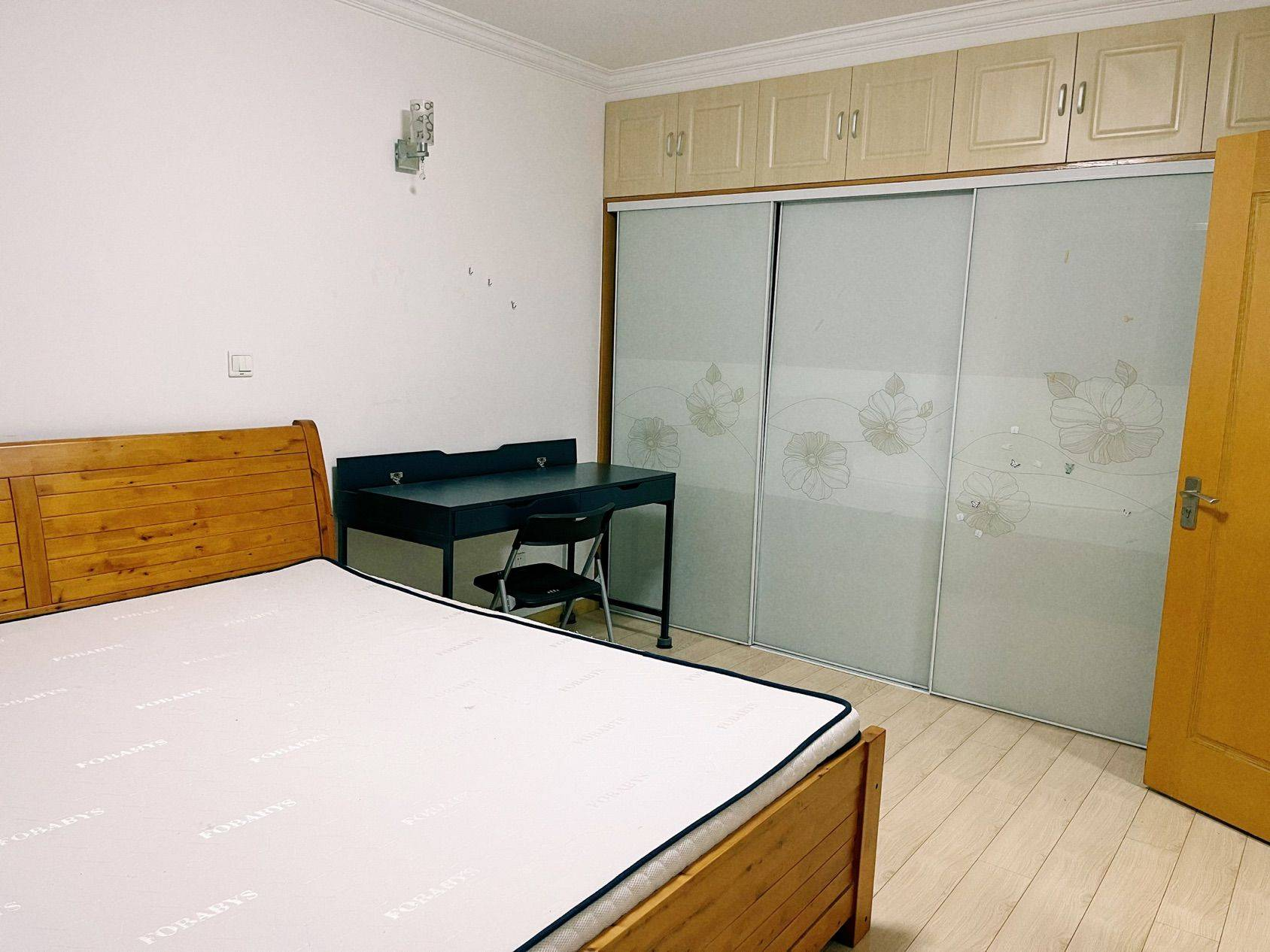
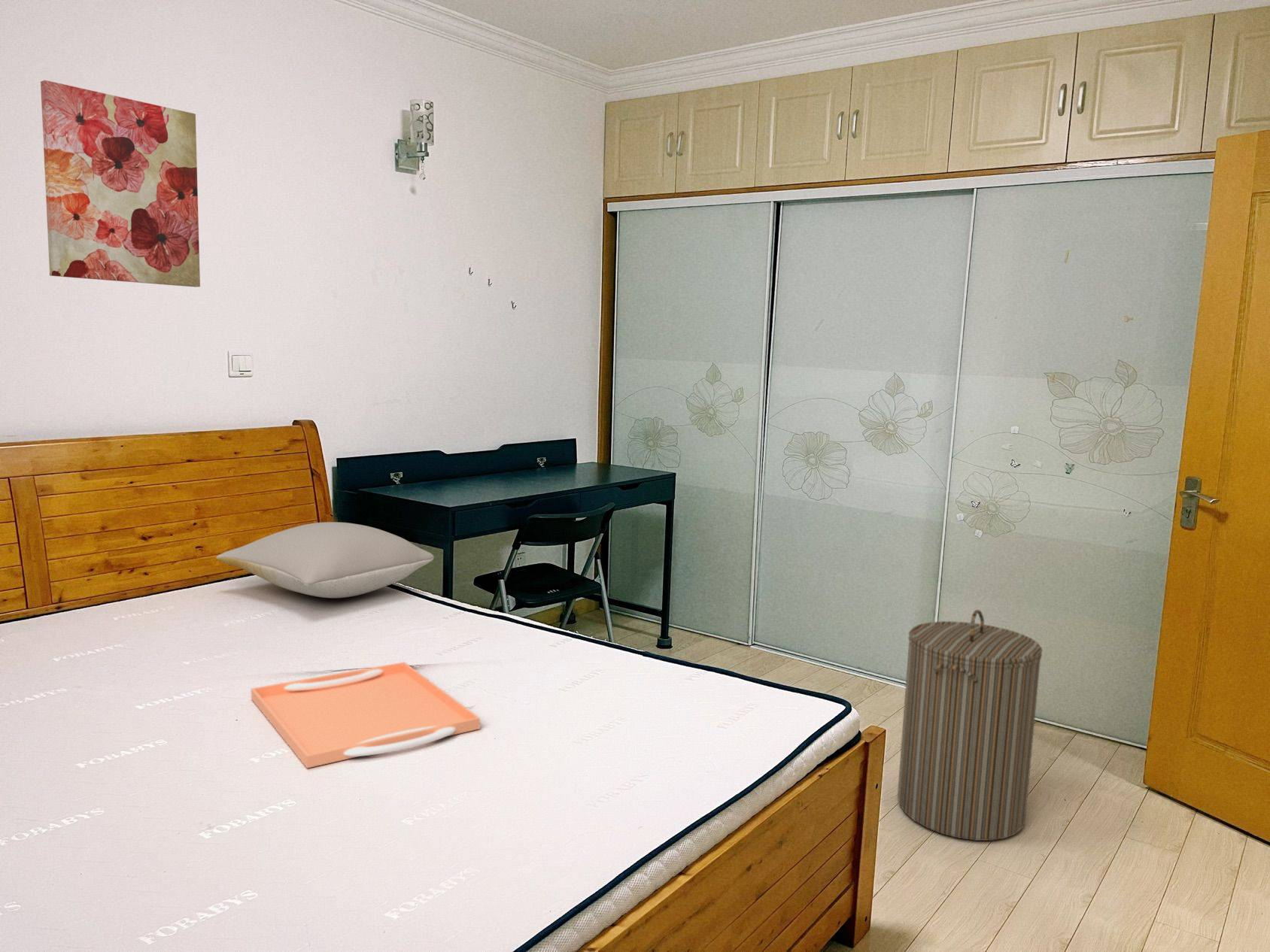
+ serving tray [251,661,481,769]
+ laundry hamper [897,608,1043,841]
+ pillow [215,521,435,599]
+ wall art [40,80,201,288]
